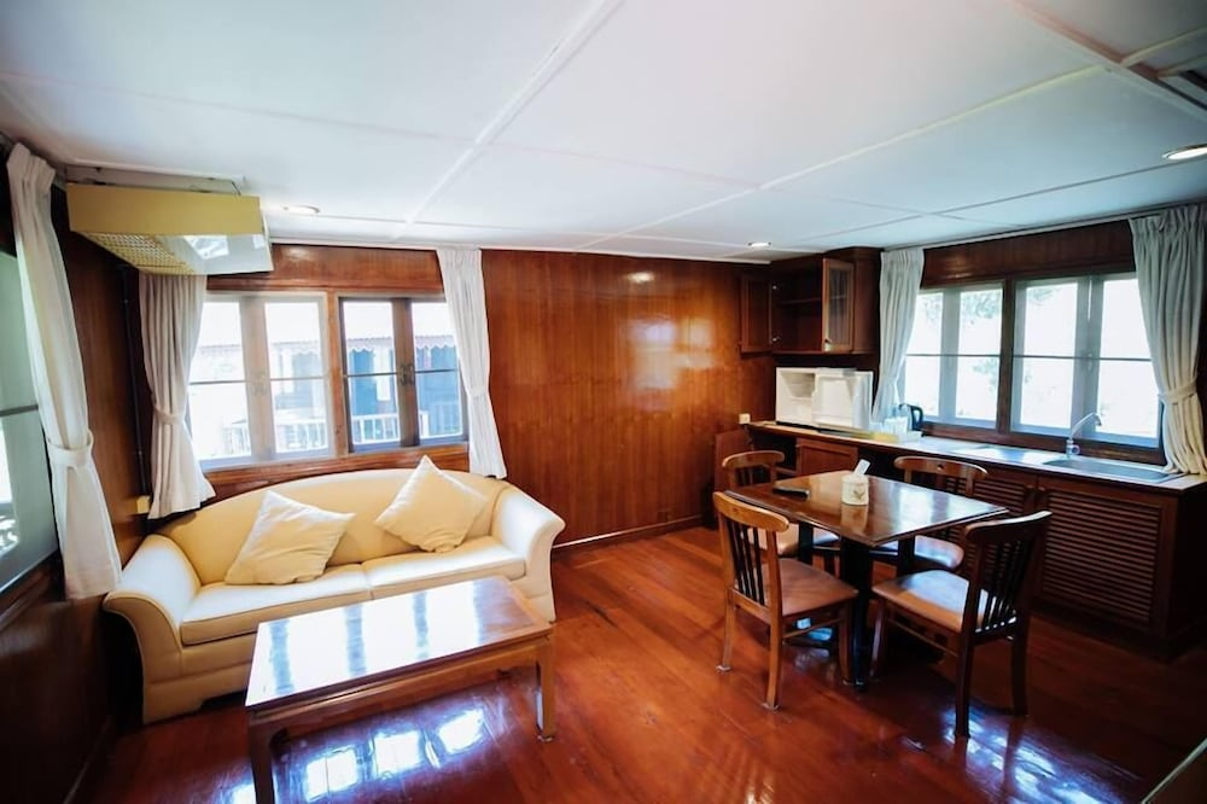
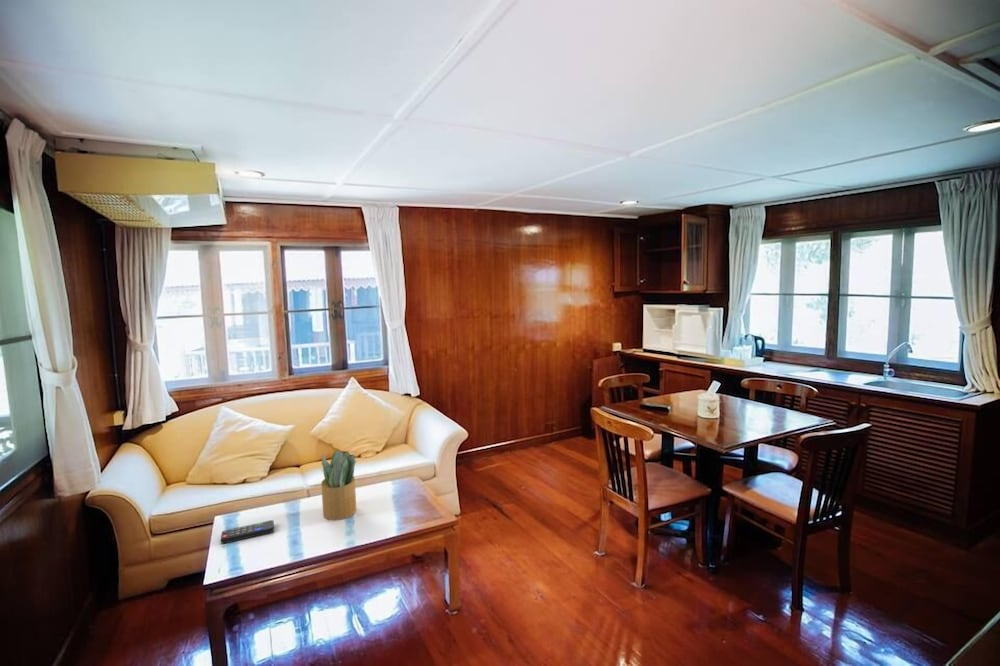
+ remote control [220,519,275,545]
+ potted plant [318,449,357,521]
